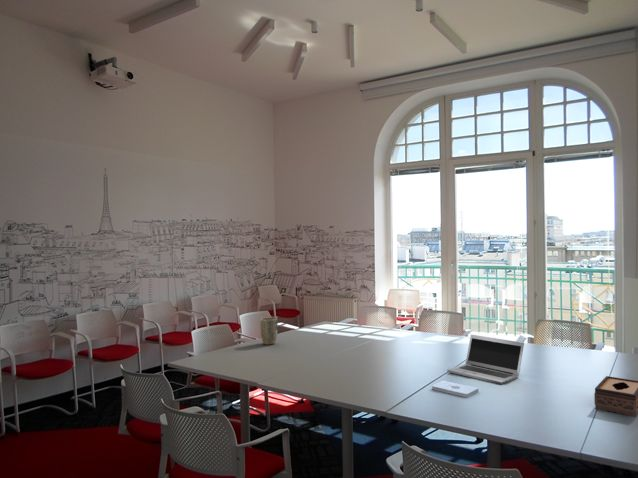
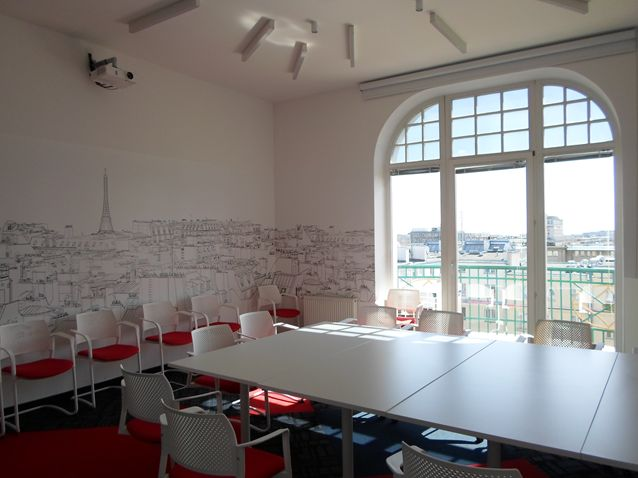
- notepad [431,380,480,398]
- tissue box [593,375,638,418]
- plant pot [259,316,279,346]
- laptop [446,334,525,385]
